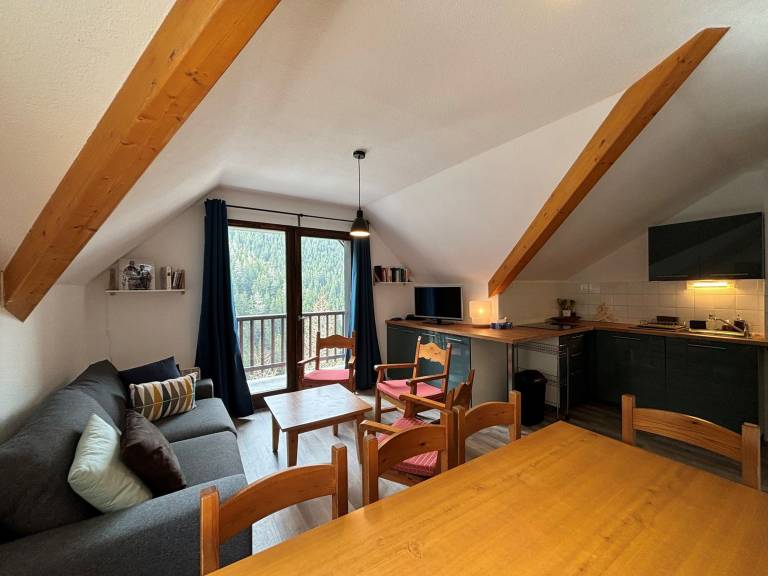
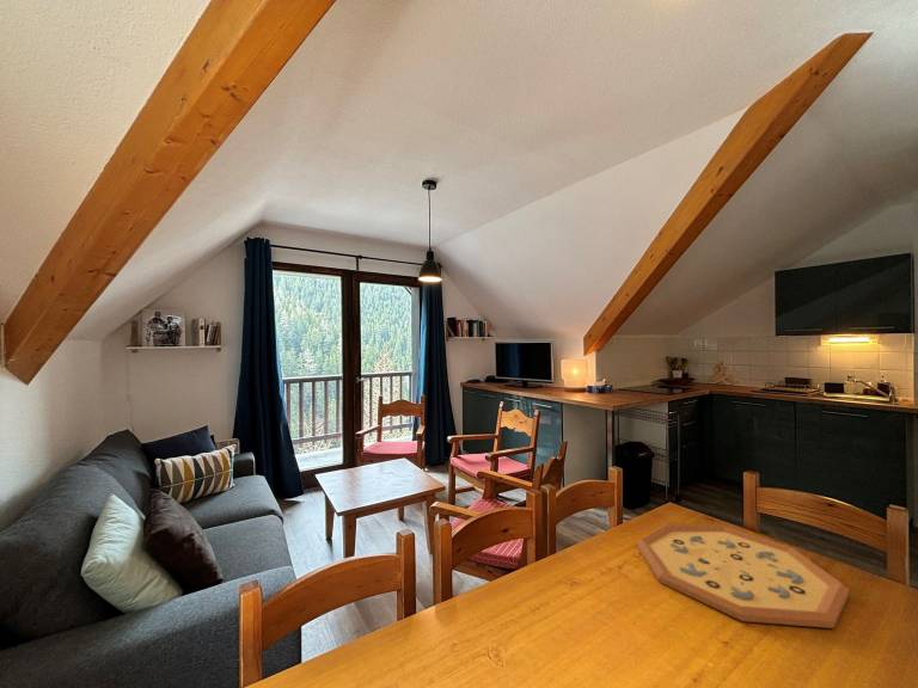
+ decorative tray [636,522,850,629]
